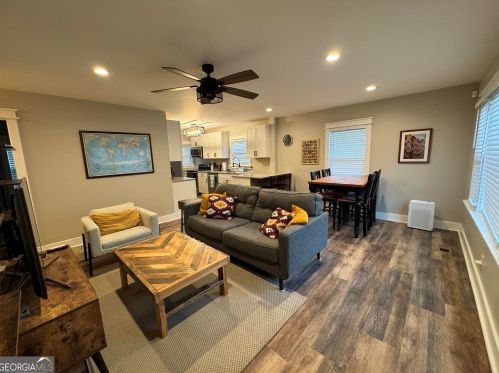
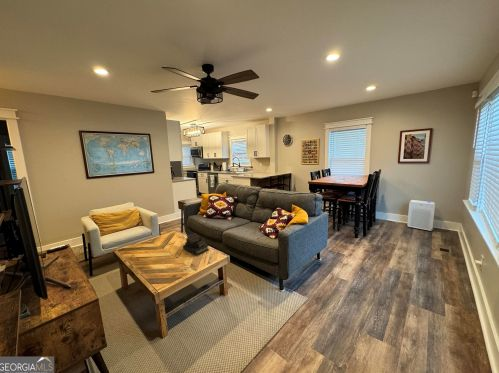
+ diary [182,232,210,256]
